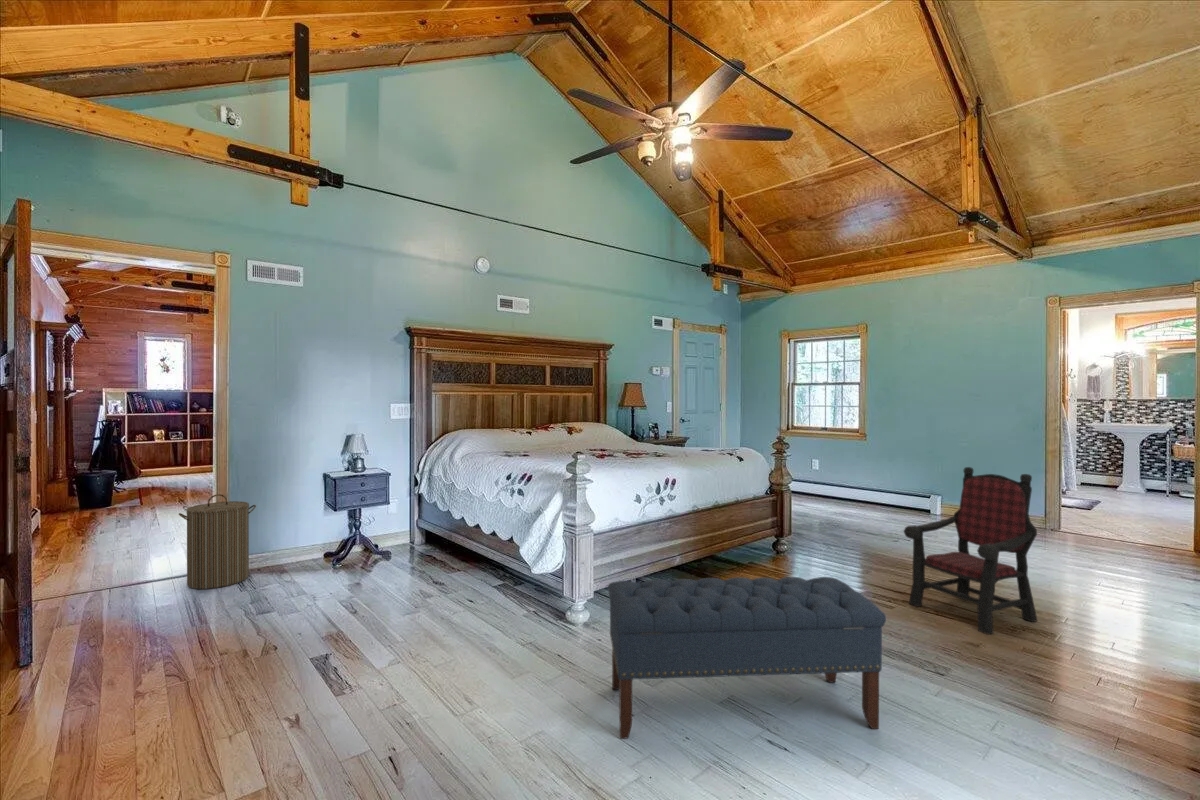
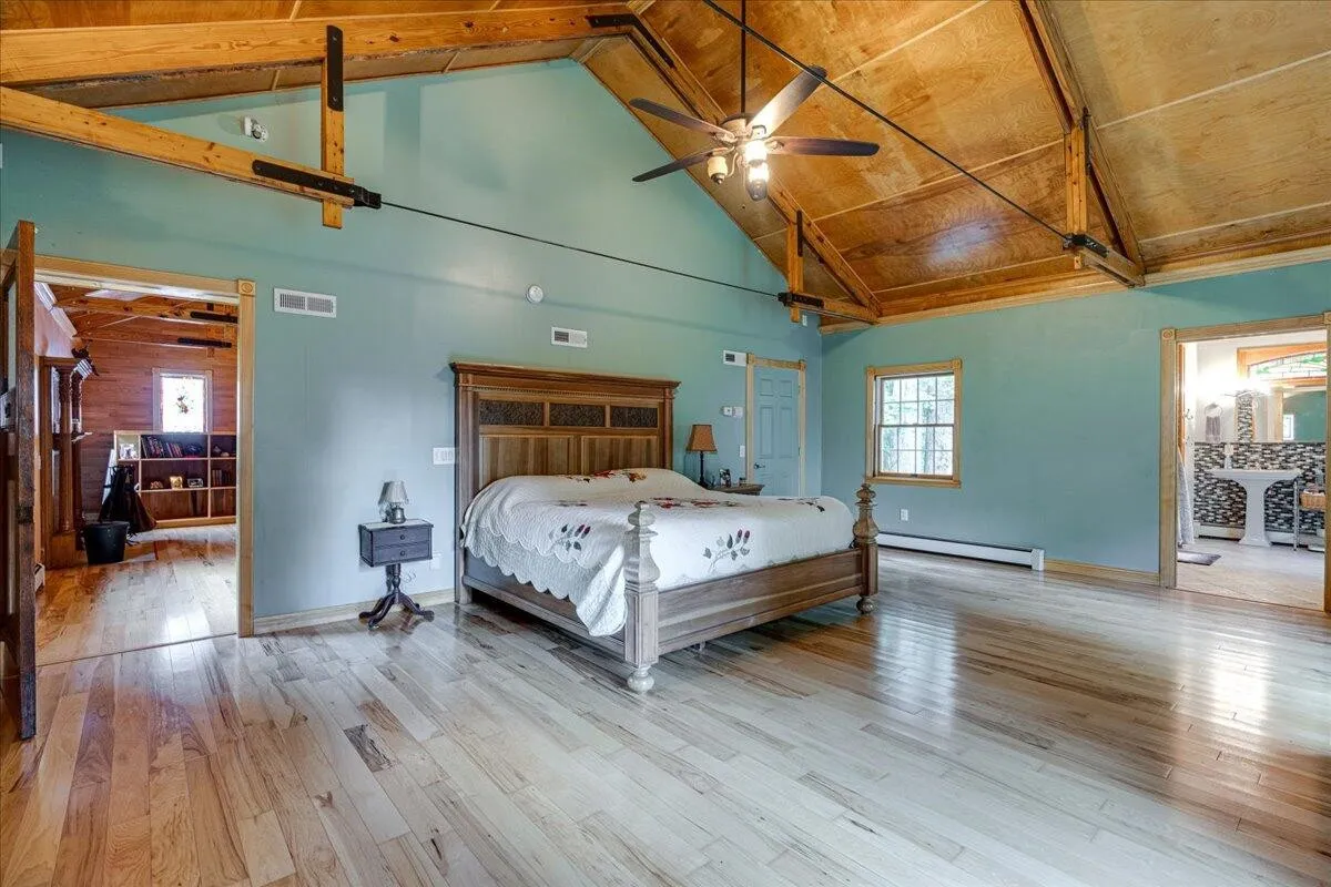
- armchair [903,466,1038,636]
- bench [607,576,887,740]
- laundry hamper [178,493,257,590]
